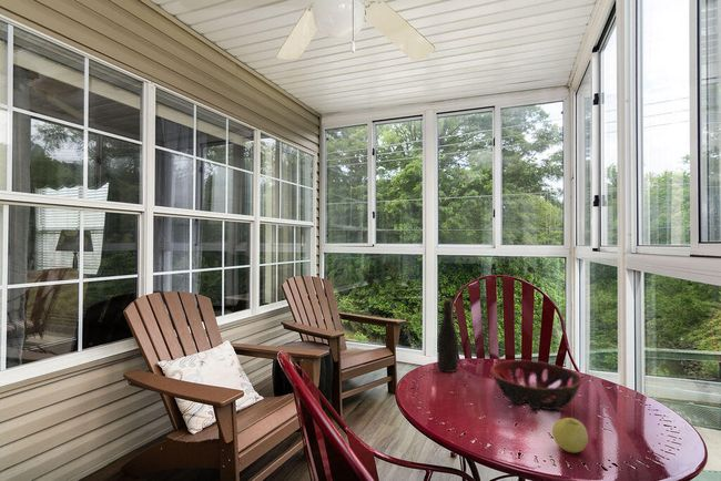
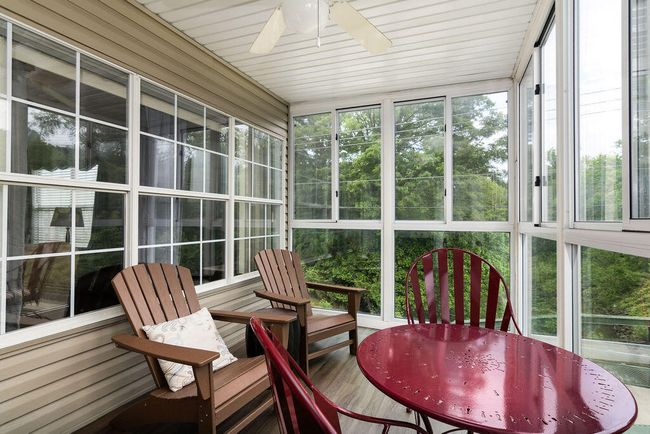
- bottle [436,298,459,373]
- apple [551,417,589,453]
- decorative bowl [489,359,585,411]
